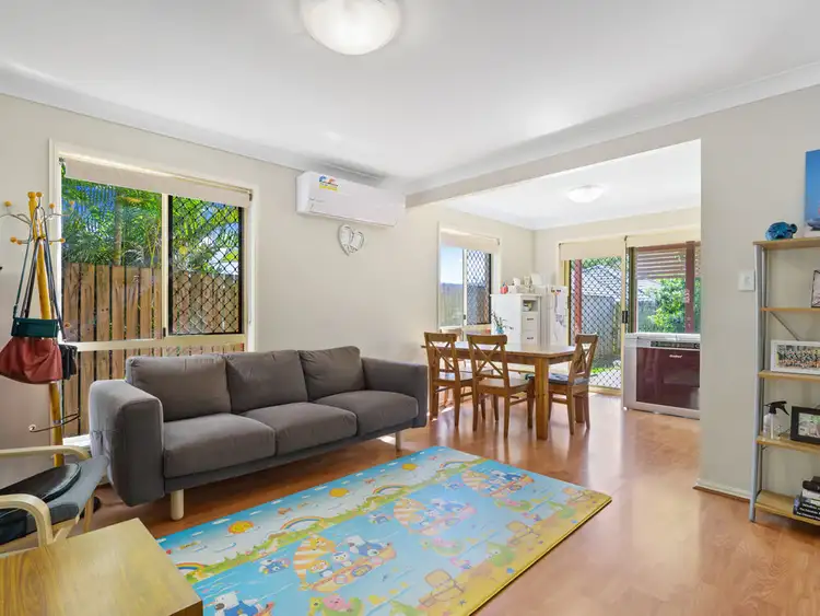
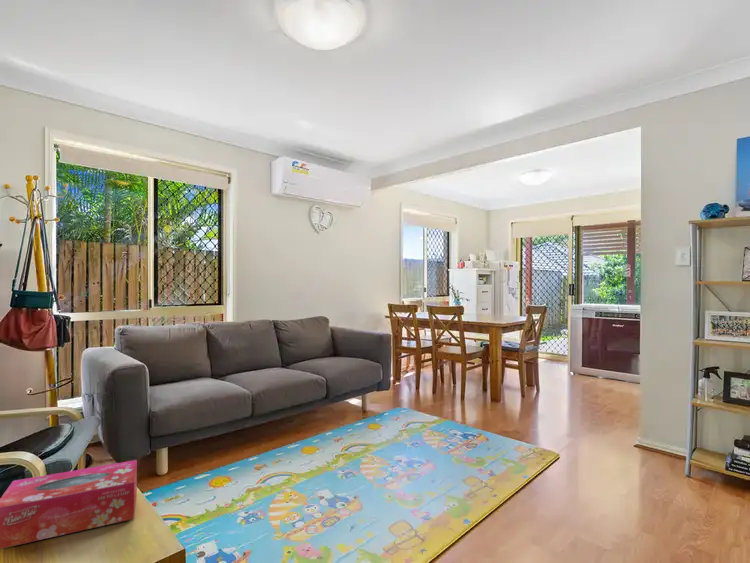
+ tissue box [0,459,138,550]
